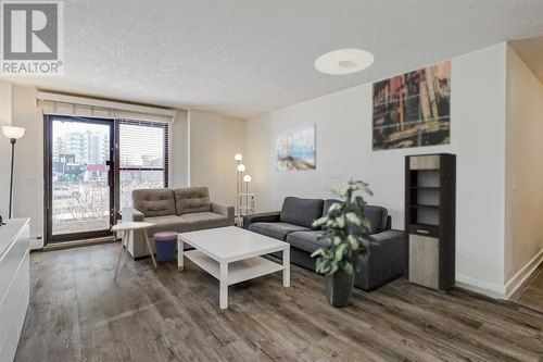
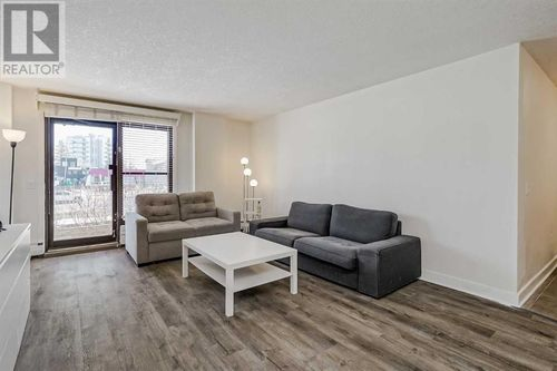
- side table [111,222,159,278]
- cabinet [403,152,457,294]
- indoor plant [310,173,382,308]
- wall art [371,59,452,152]
- ceiling light [314,48,376,76]
- wall art [275,123,317,172]
- coffee cup [152,230,179,263]
